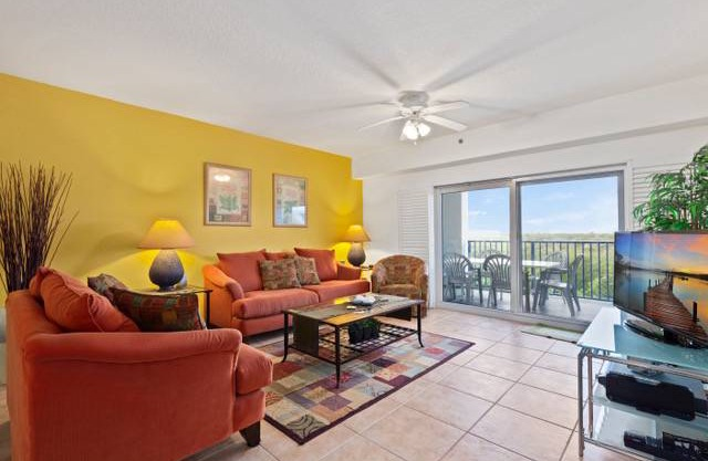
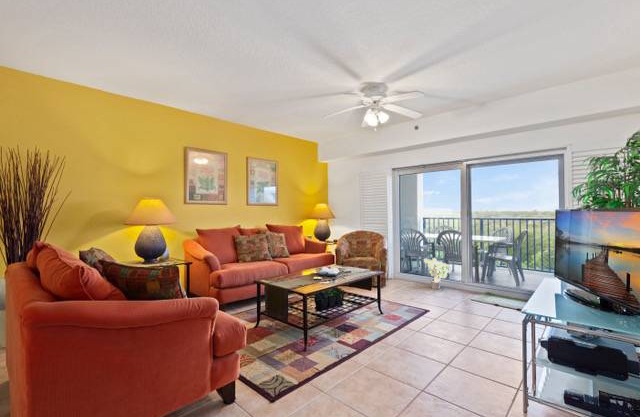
+ potted plant [423,257,452,290]
